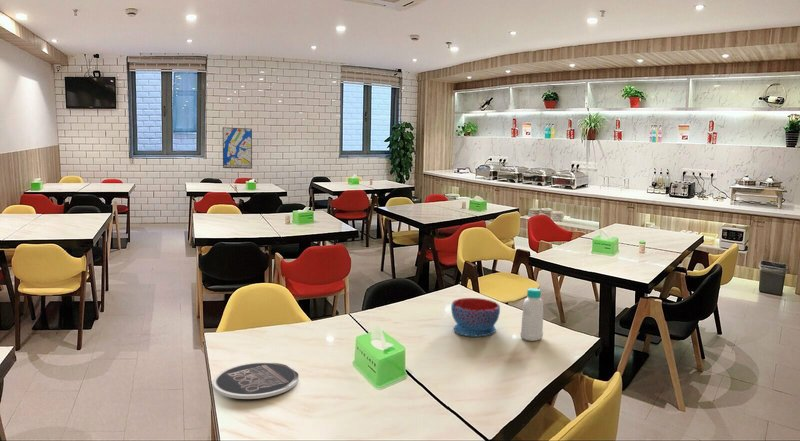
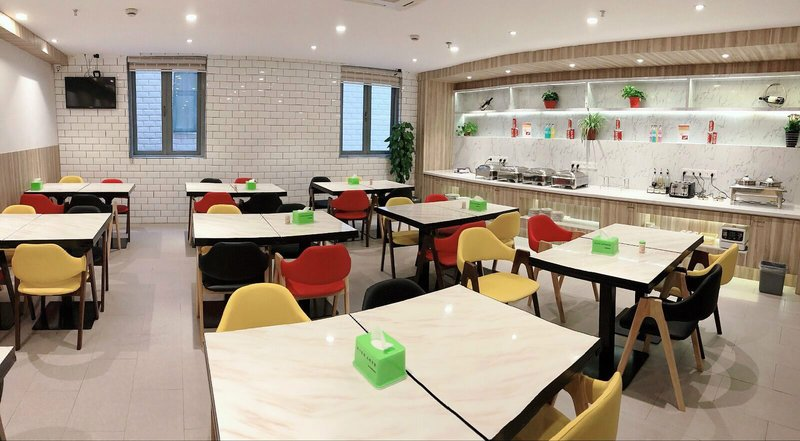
- wall art [222,126,253,170]
- bottle [519,287,544,342]
- plate [212,361,300,400]
- bowl [450,297,501,337]
